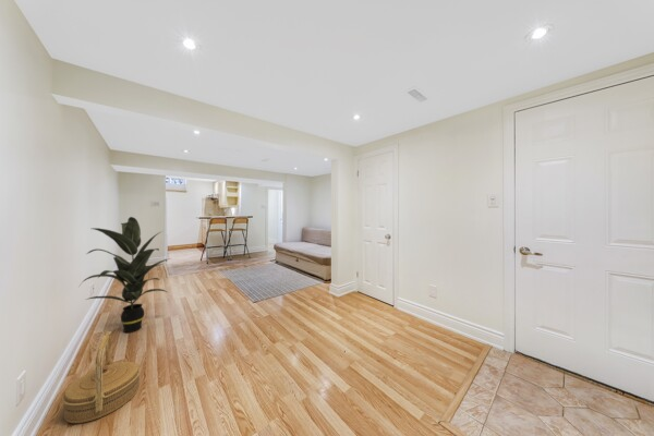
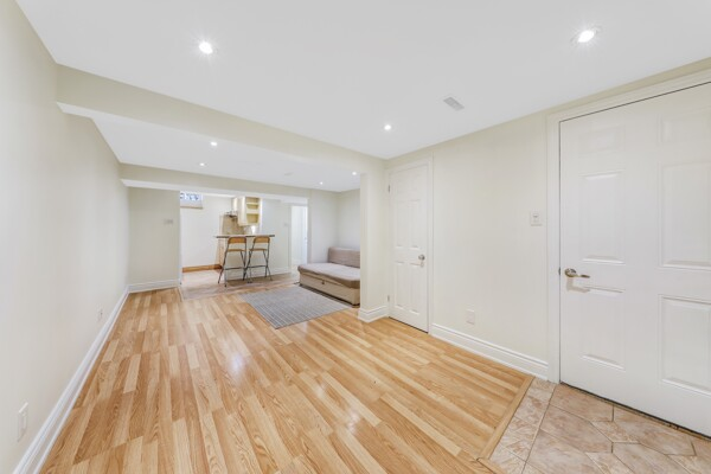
- woven basket [61,330,142,424]
- indoor plant [78,216,172,334]
